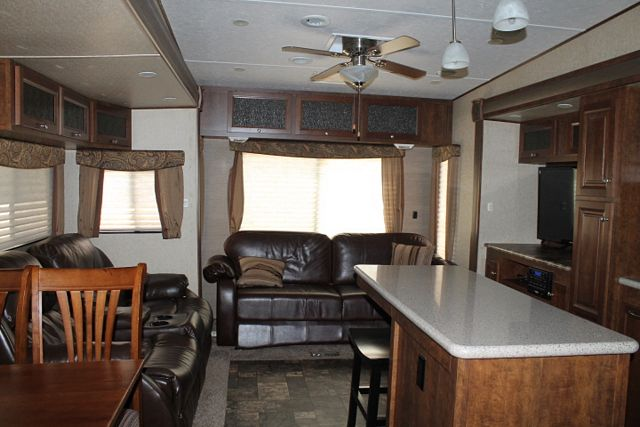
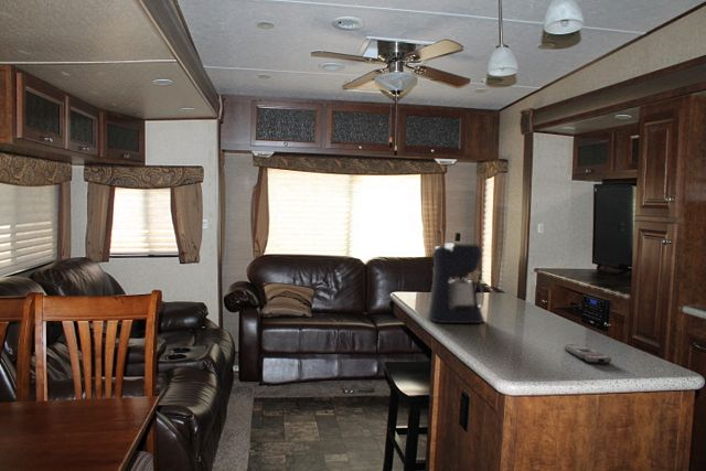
+ remote control [563,343,612,364]
+ coffee maker [426,242,485,324]
